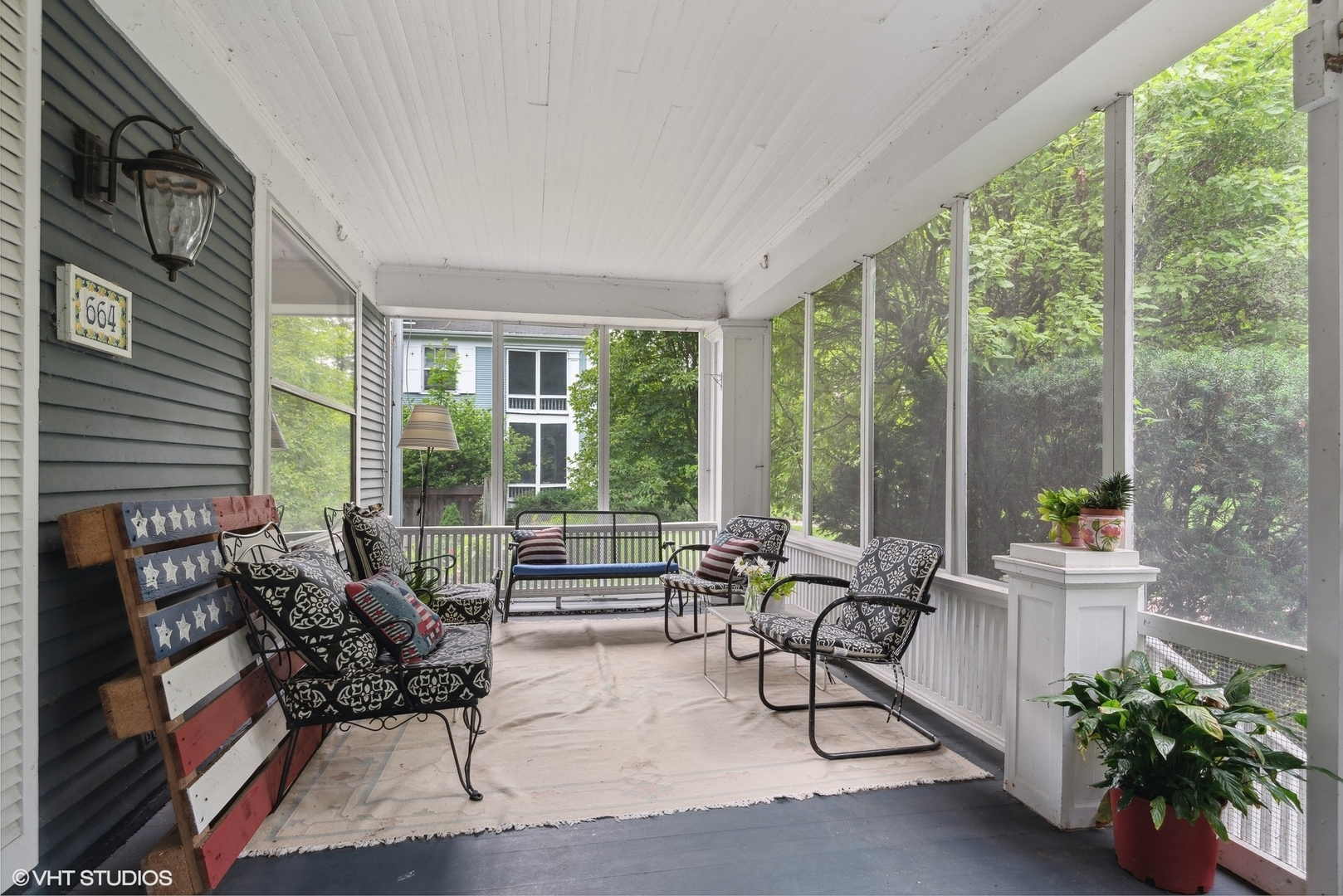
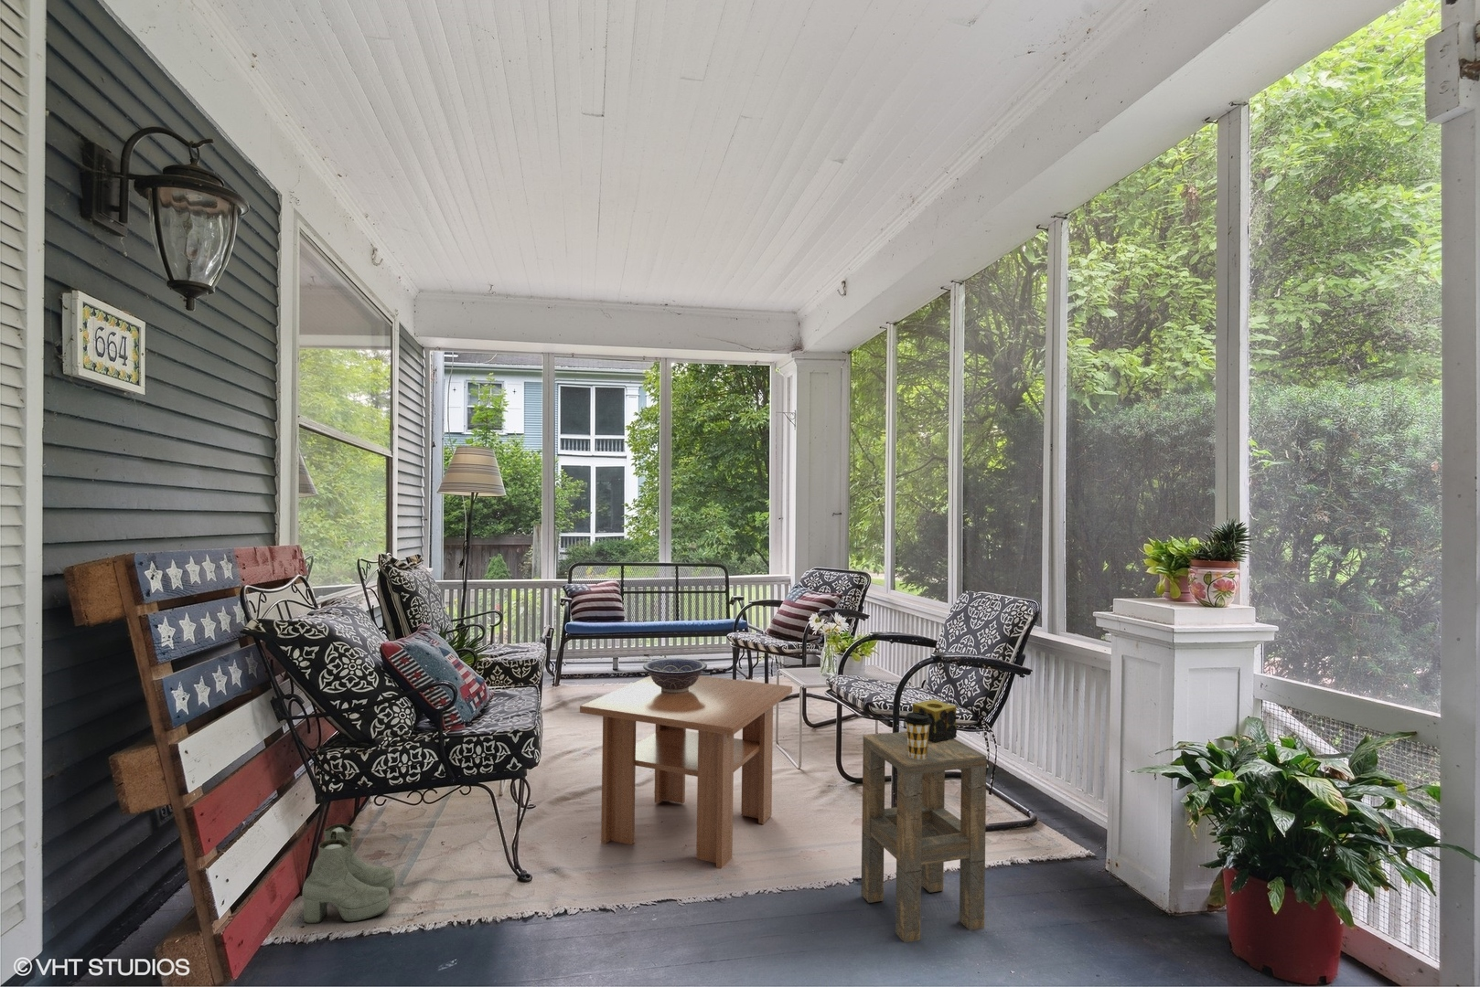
+ candle [912,698,958,742]
+ coffee cup [904,712,932,759]
+ decorative bowl [642,658,707,693]
+ side table [861,731,987,943]
+ boots [302,823,396,924]
+ coffee table [579,674,793,869]
